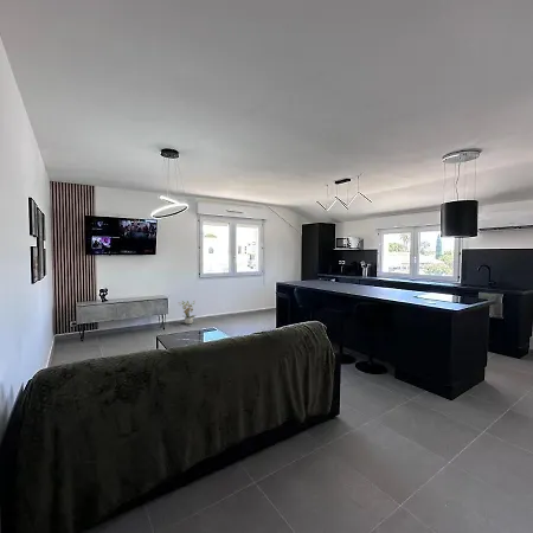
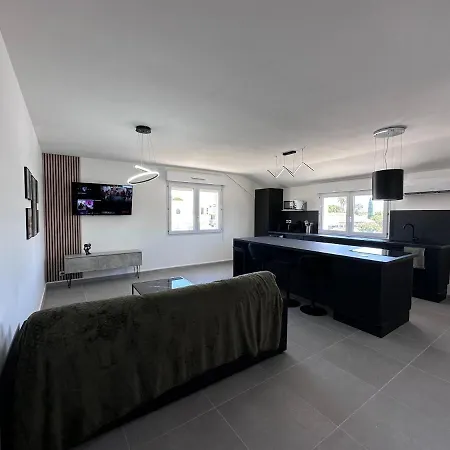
- potted plant [176,300,198,325]
